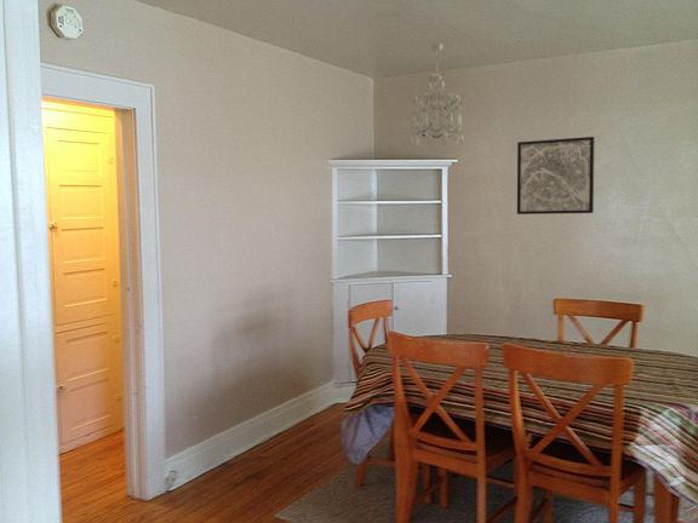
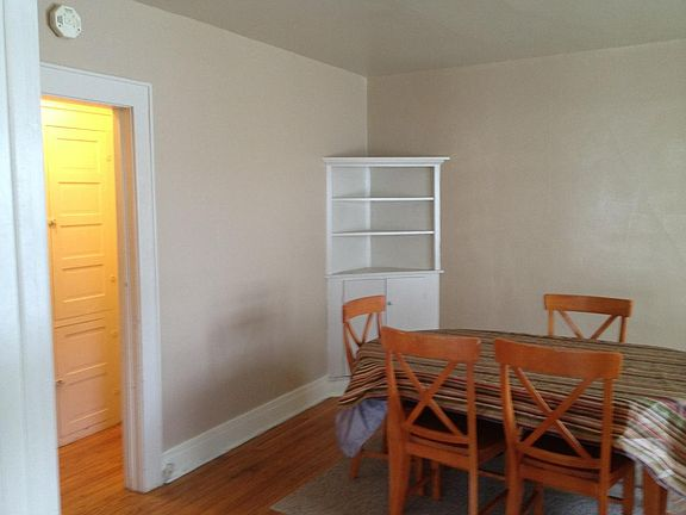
- wall art [516,136,596,215]
- chandelier [410,42,464,148]
